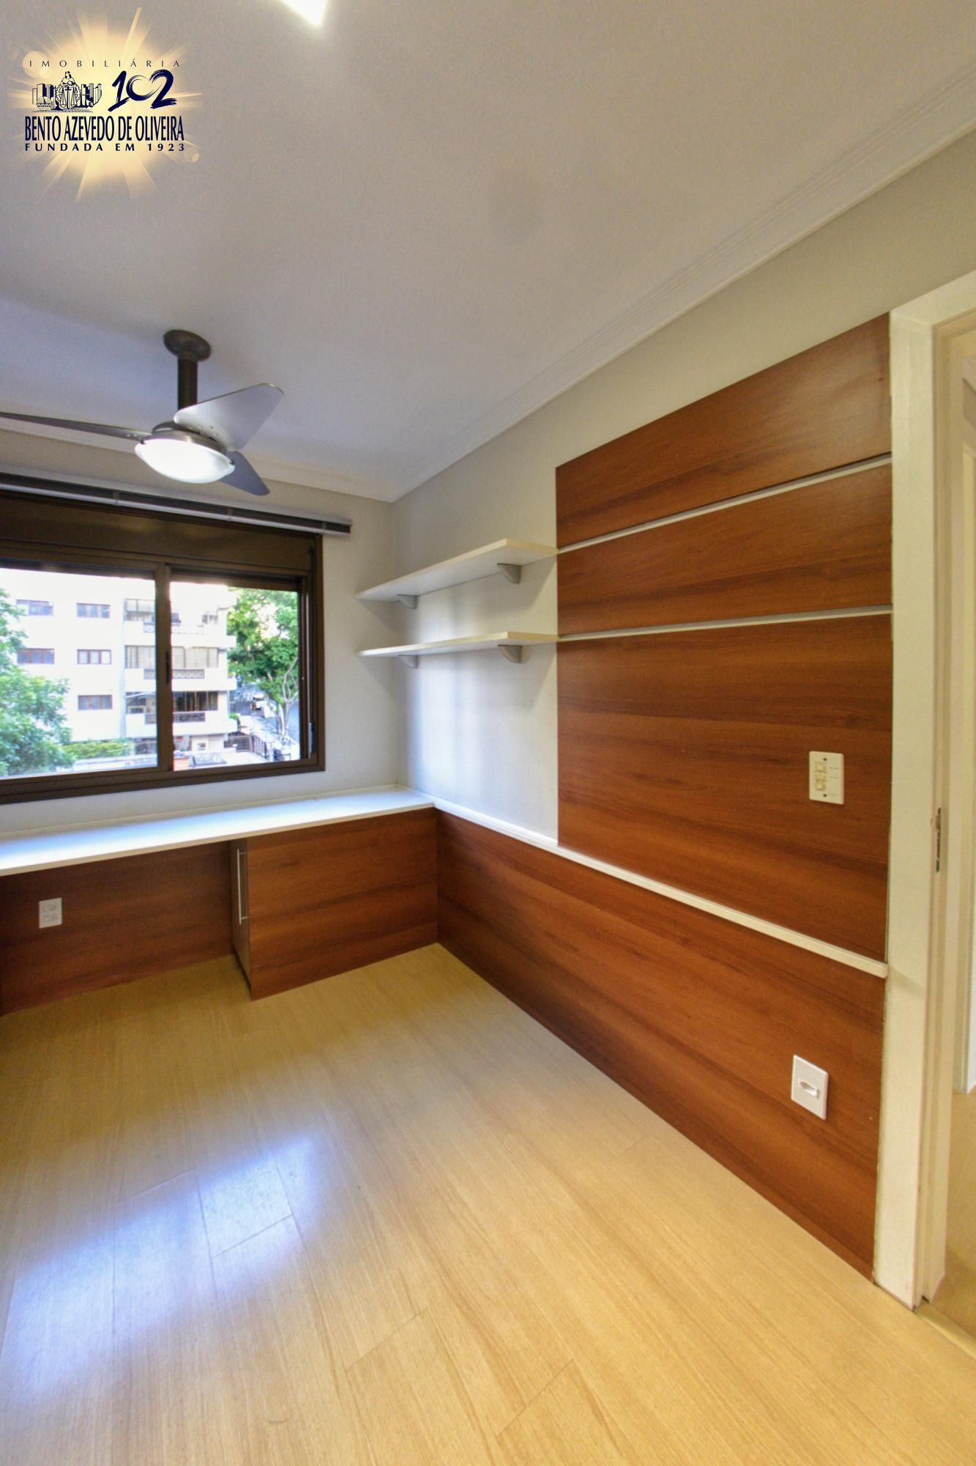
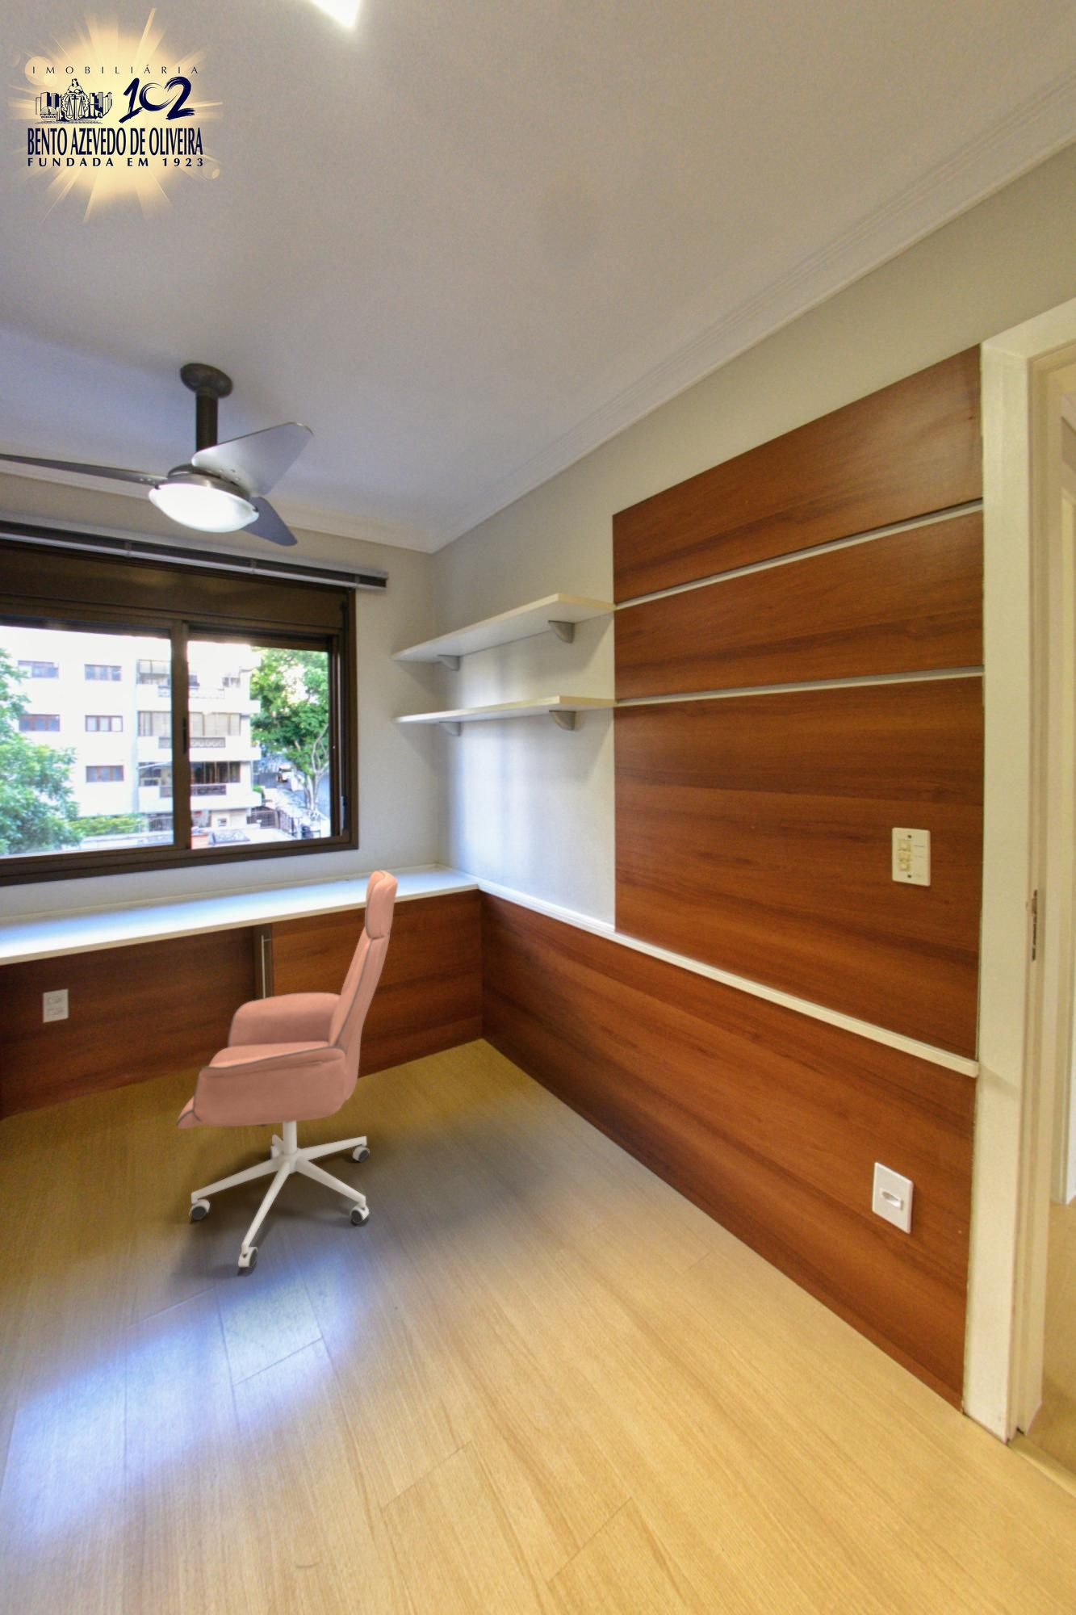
+ office chair [175,869,399,1268]
